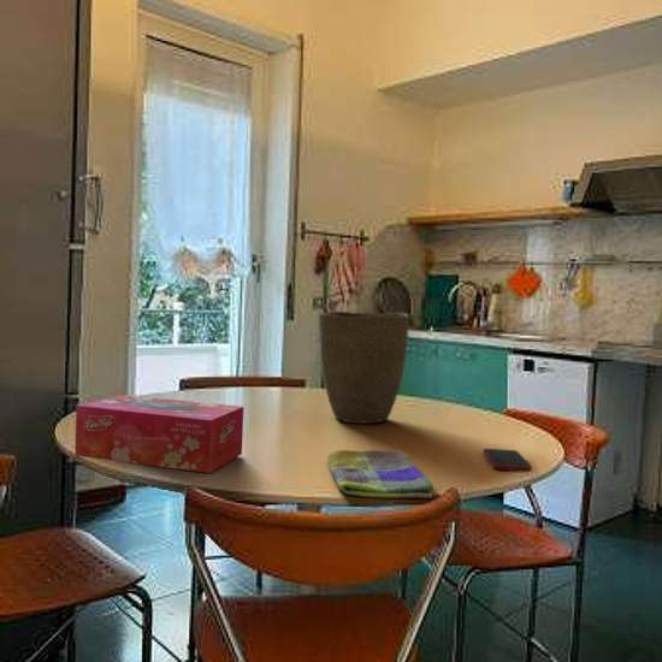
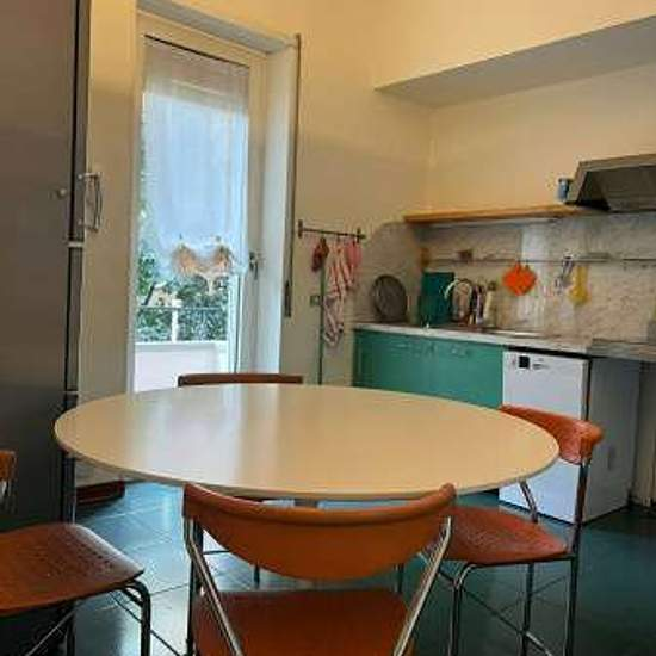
- tissue box [73,394,244,474]
- dish towel [326,449,435,500]
- cell phone [483,448,533,473]
- vase [317,311,410,425]
